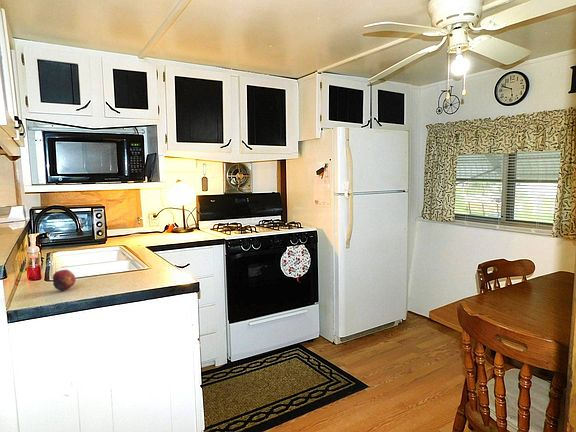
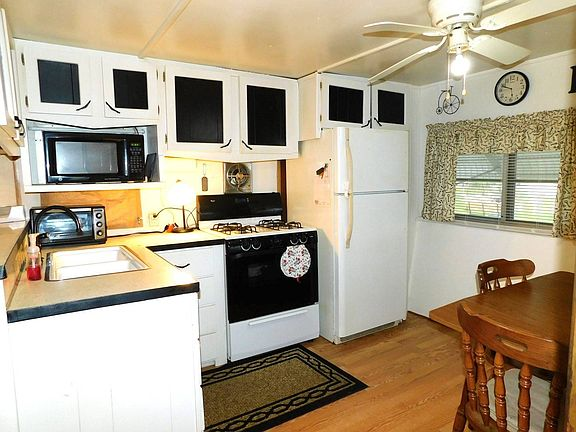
- fruit [52,269,77,292]
